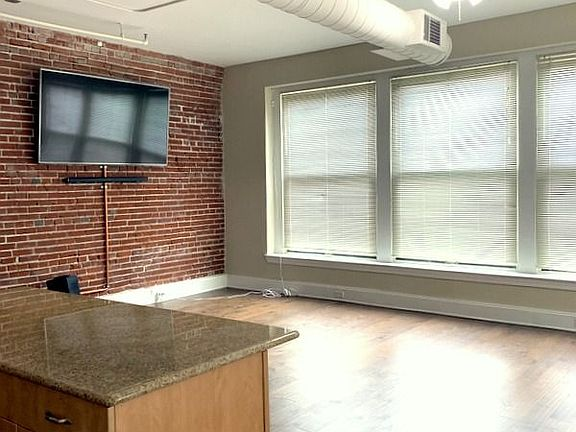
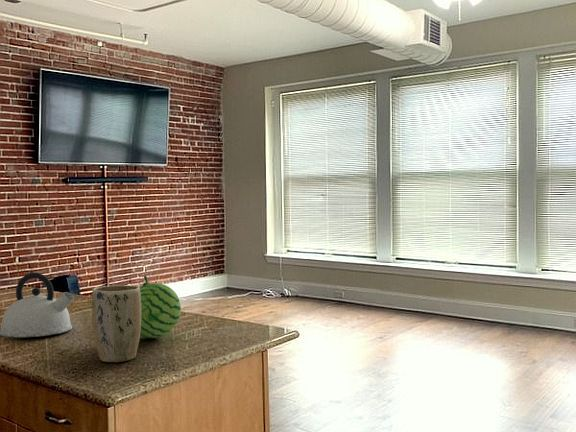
+ plant pot [91,284,141,363]
+ kettle [0,272,75,338]
+ fruit [139,274,182,339]
